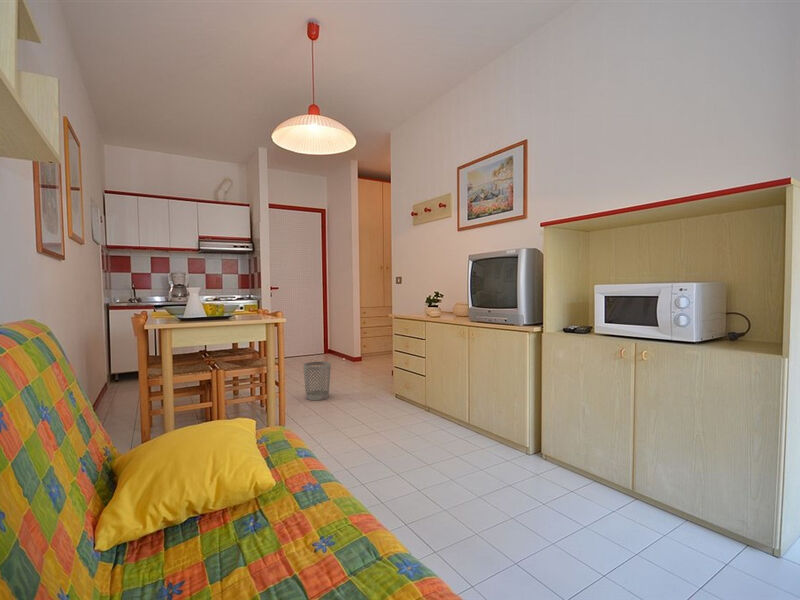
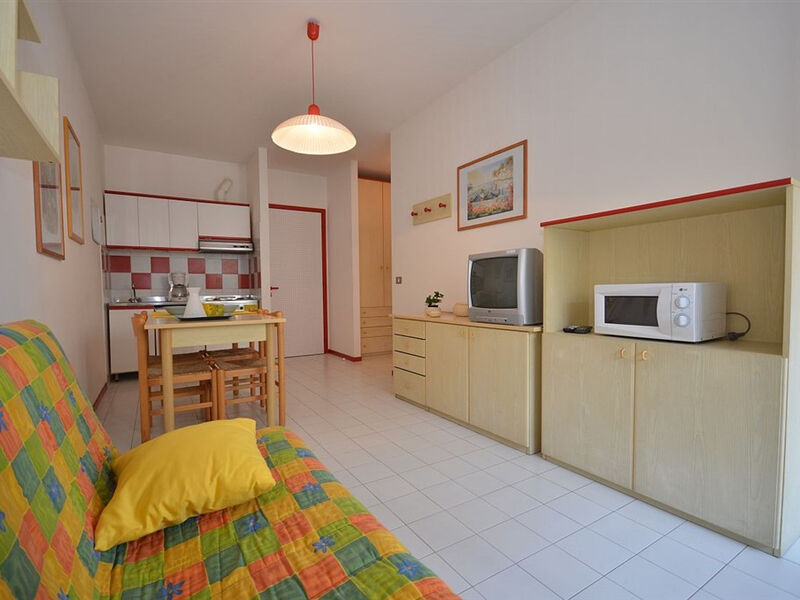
- wastebasket [302,361,332,401]
